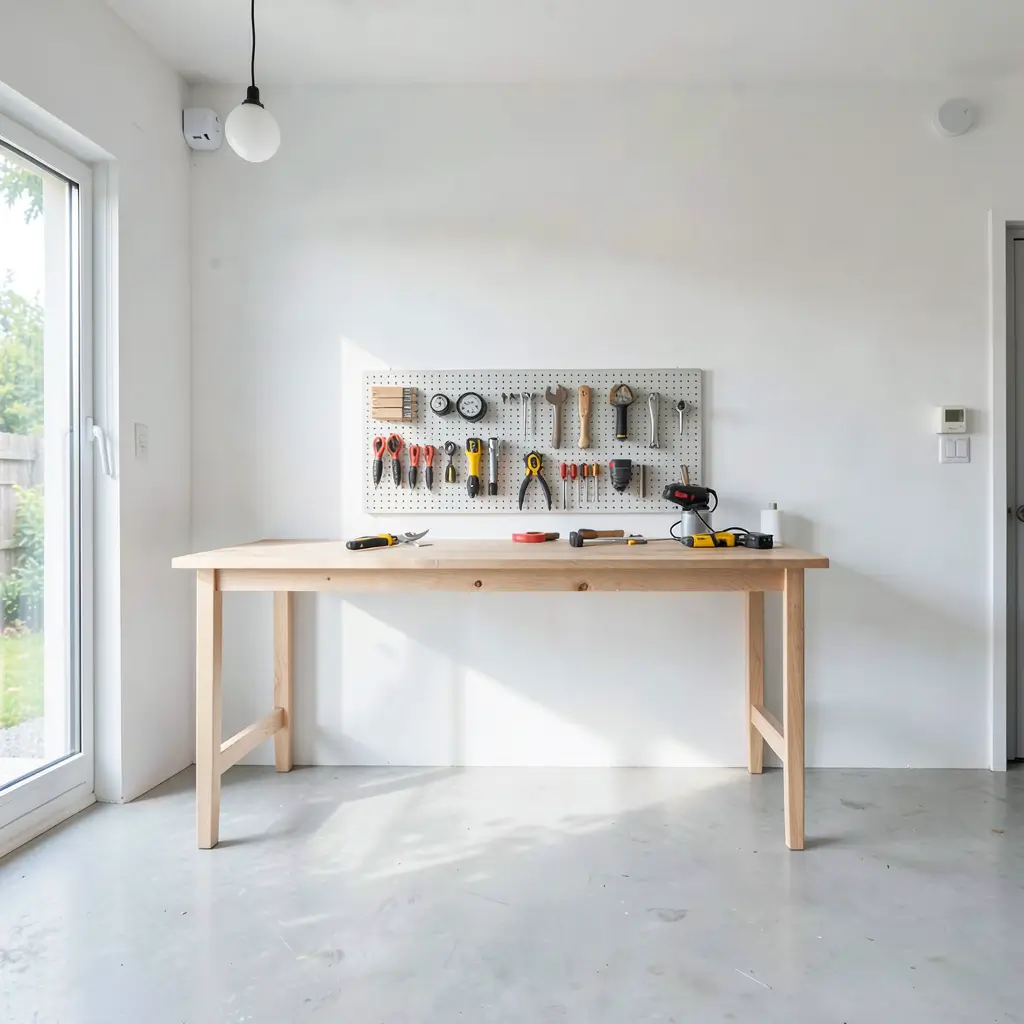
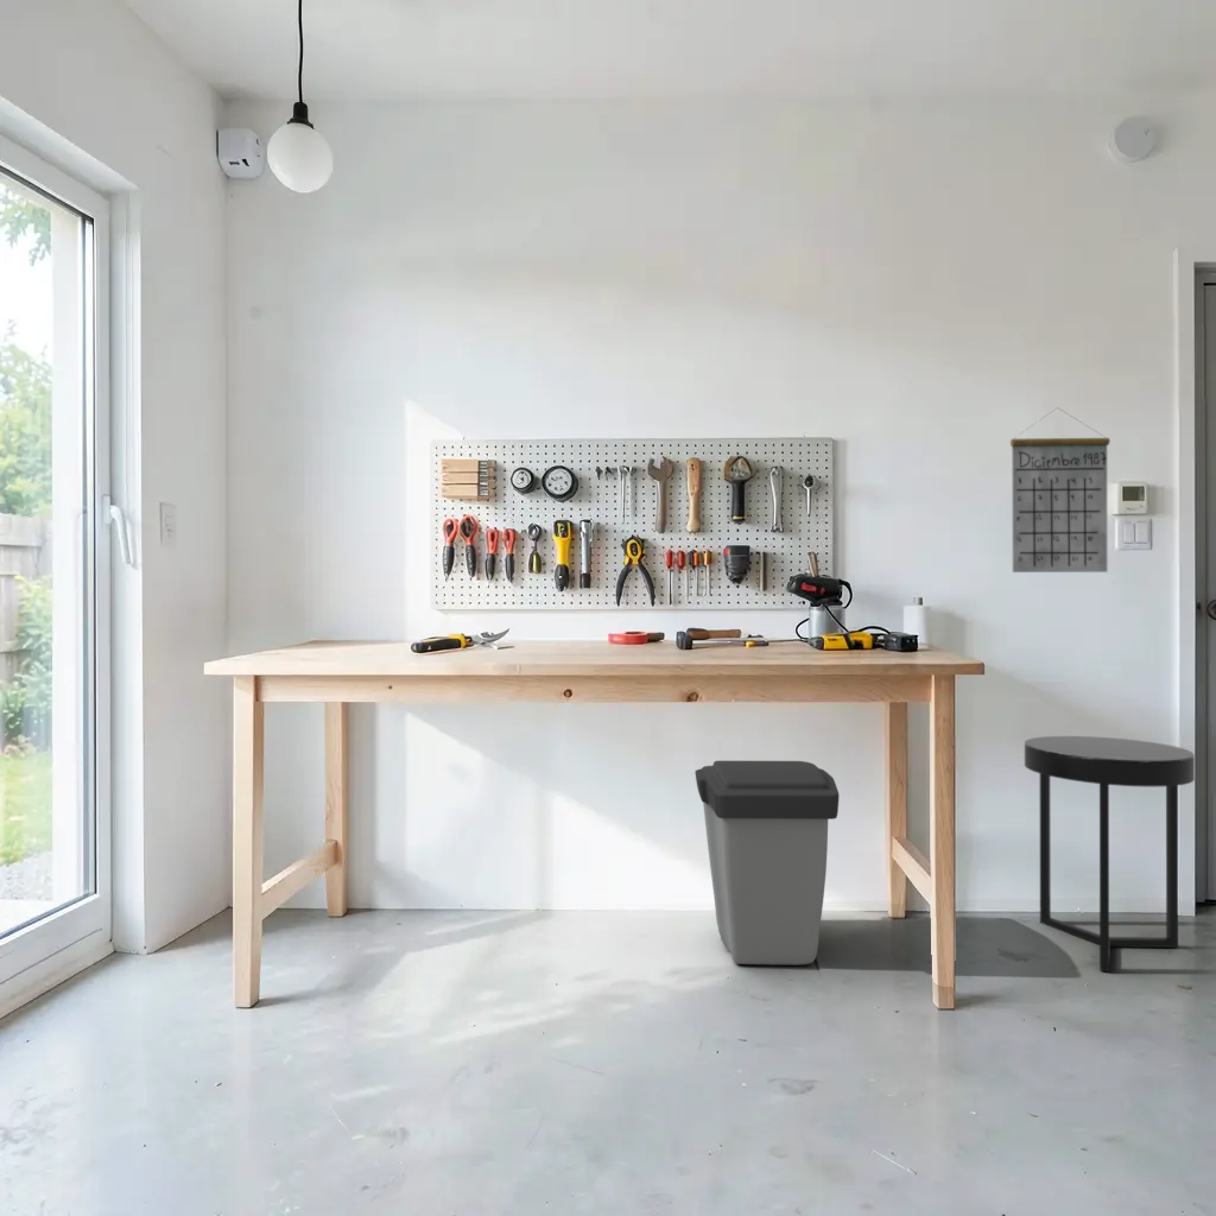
+ trash can [695,760,840,967]
+ side table [1024,735,1196,973]
+ calendar [1009,406,1112,574]
